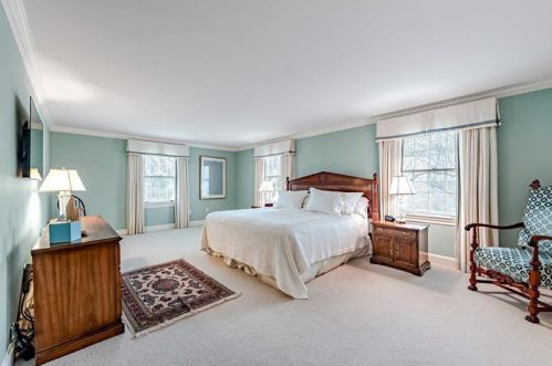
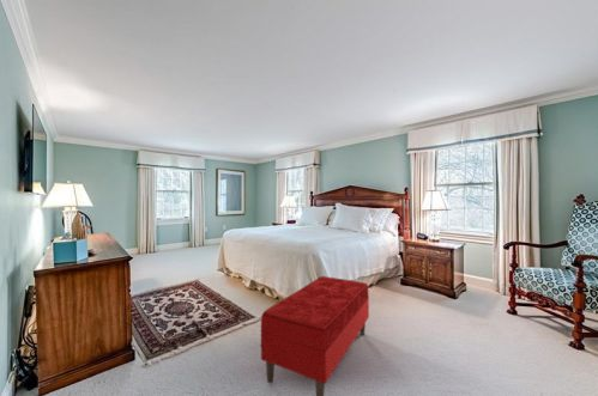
+ bench [260,275,370,396]
